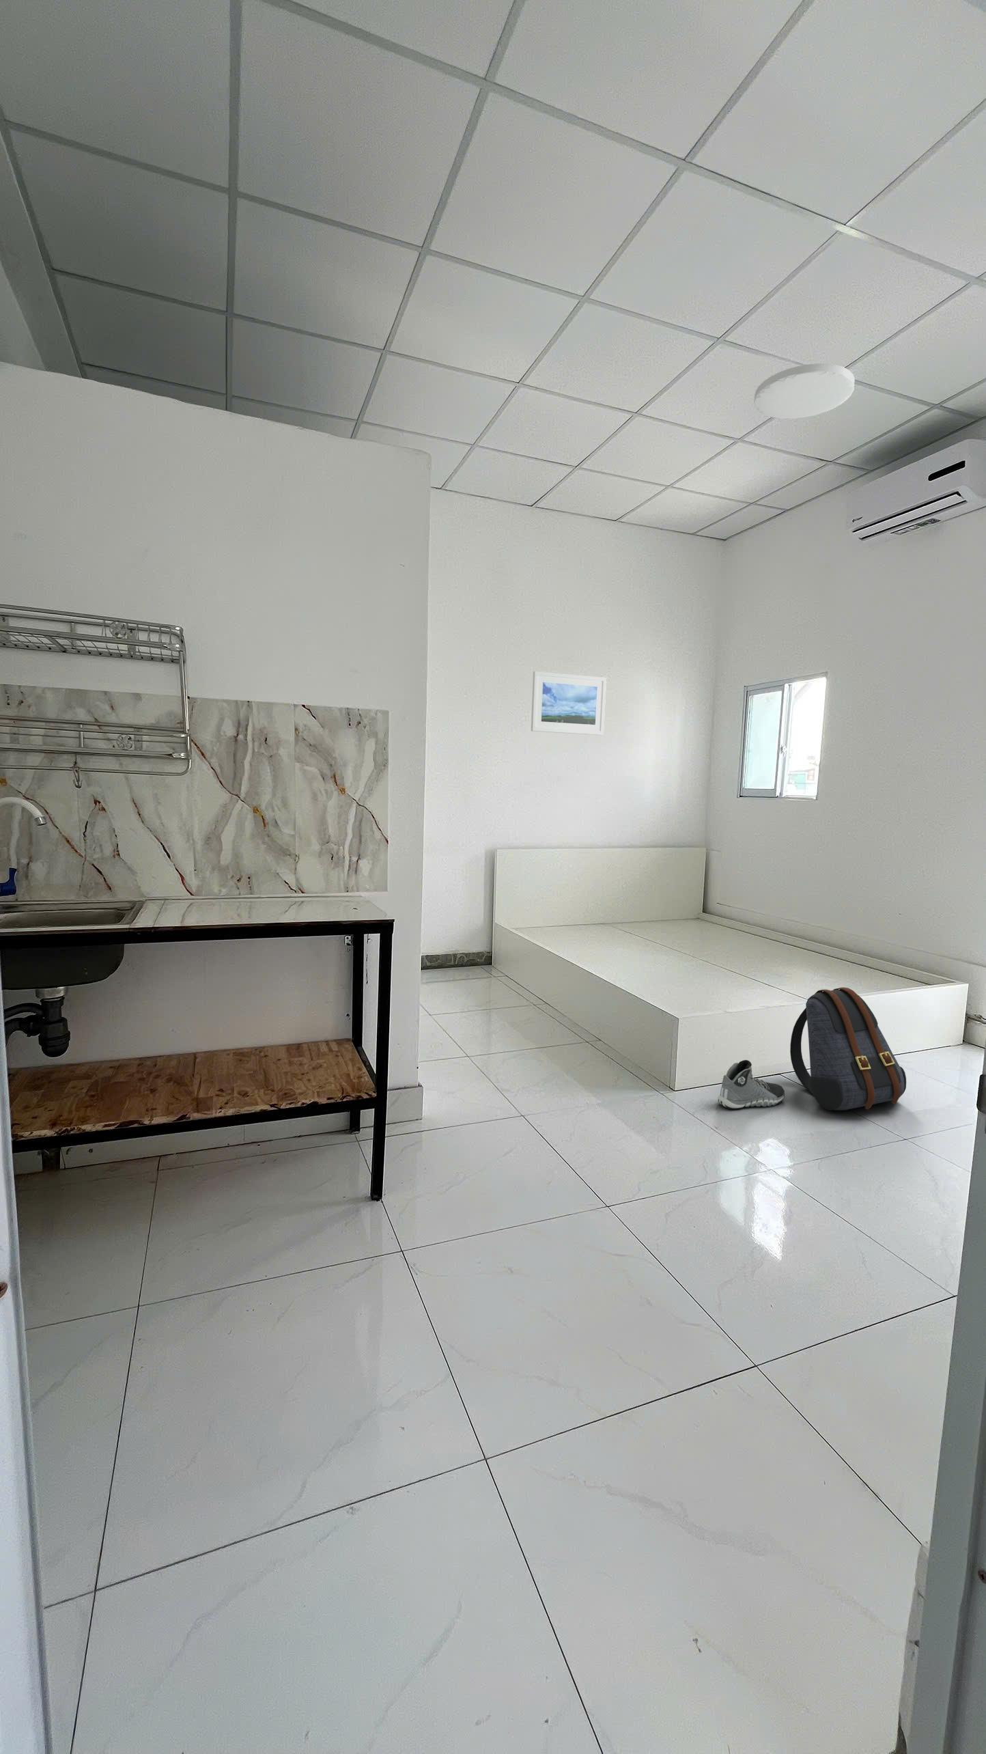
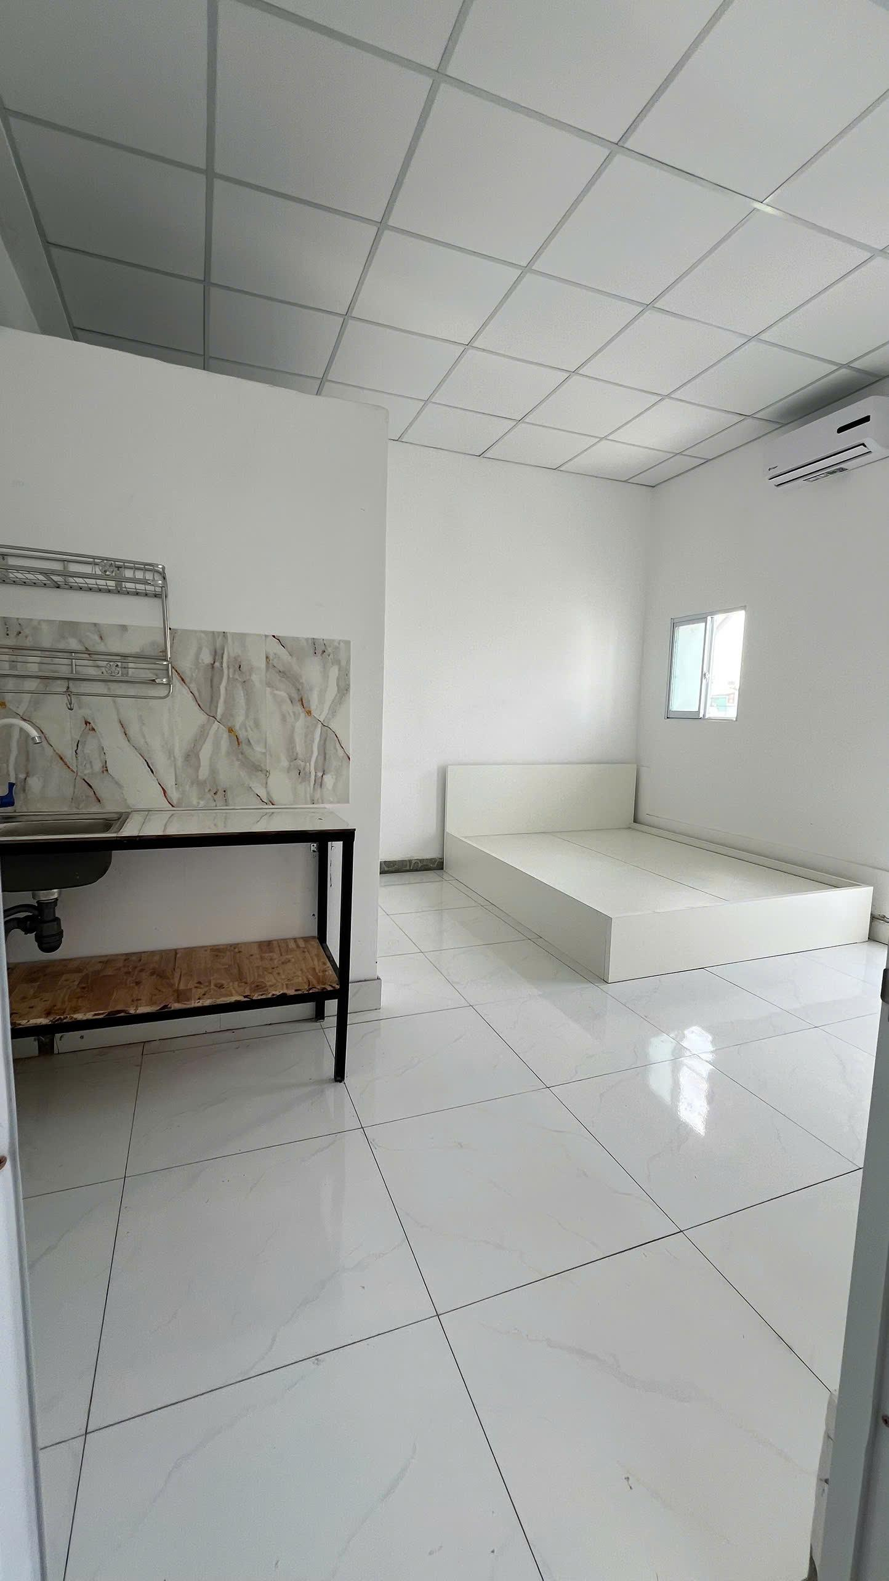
- sneaker [718,1059,785,1110]
- backpack [790,987,907,1111]
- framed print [531,671,607,736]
- ceiling light [754,363,856,419]
